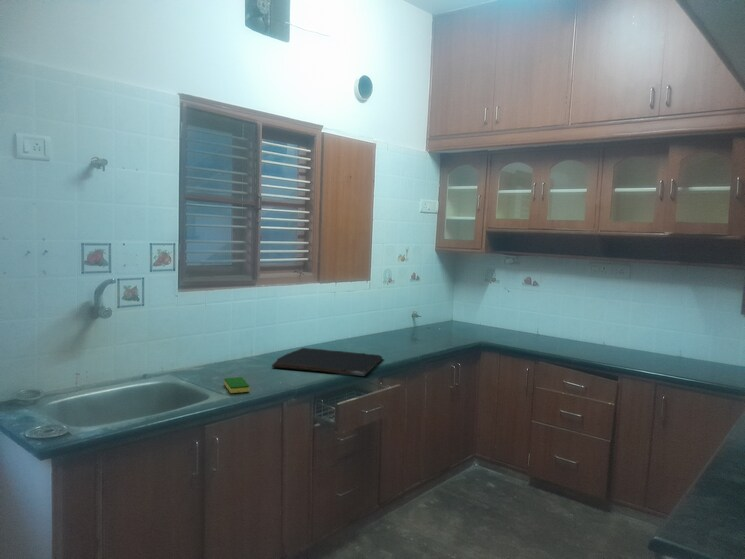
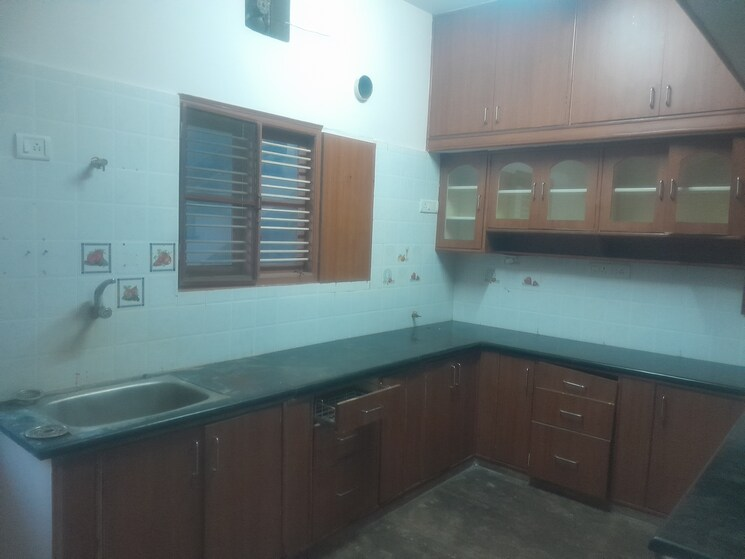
- dish sponge [223,376,250,394]
- cutting board [270,347,383,377]
